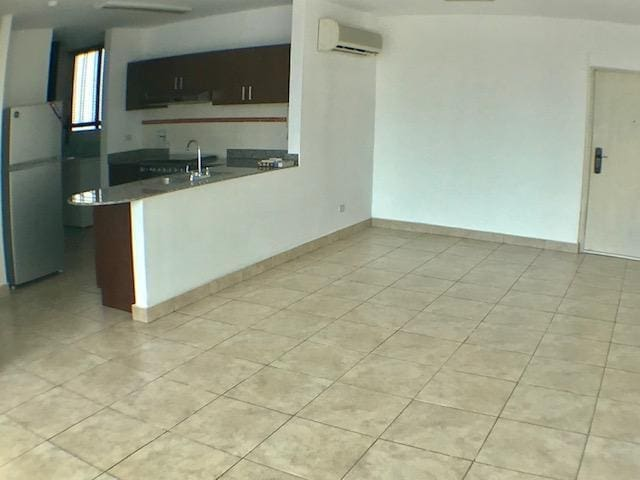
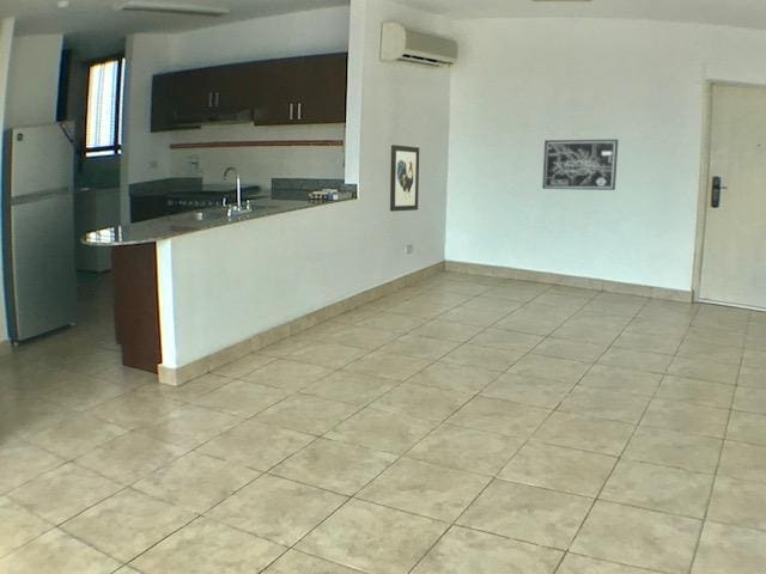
+ wall art [541,139,619,191]
+ wall art [389,144,420,213]
